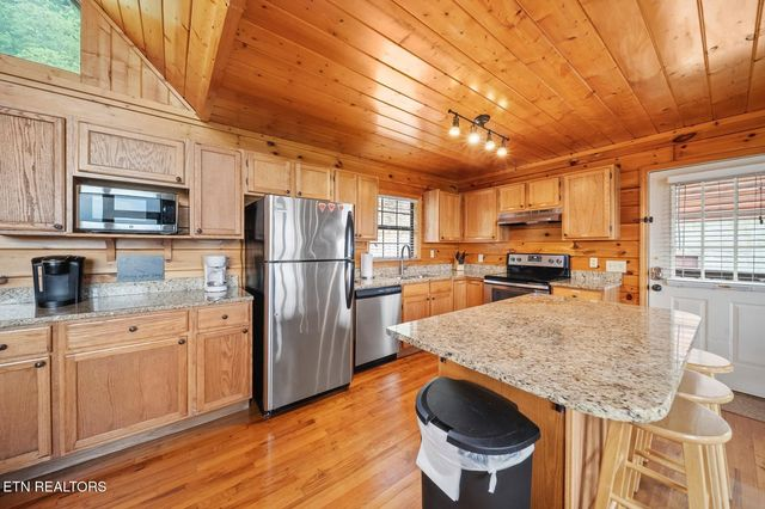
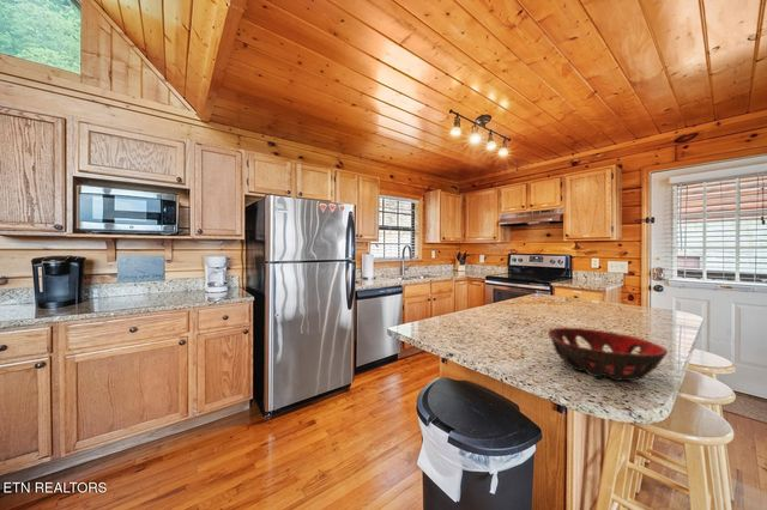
+ decorative bowl [546,327,669,382]
